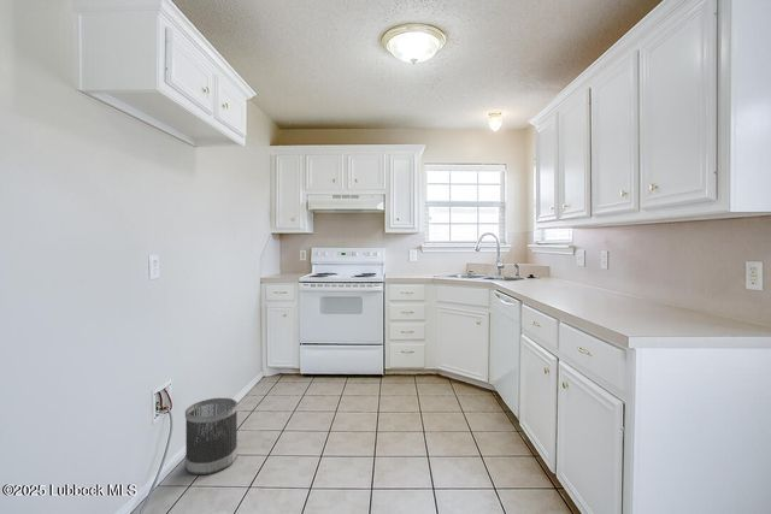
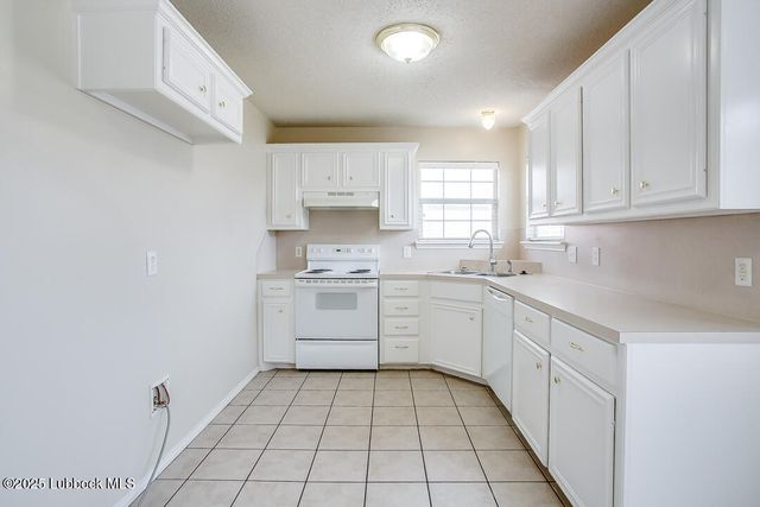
- wastebasket [184,397,239,475]
